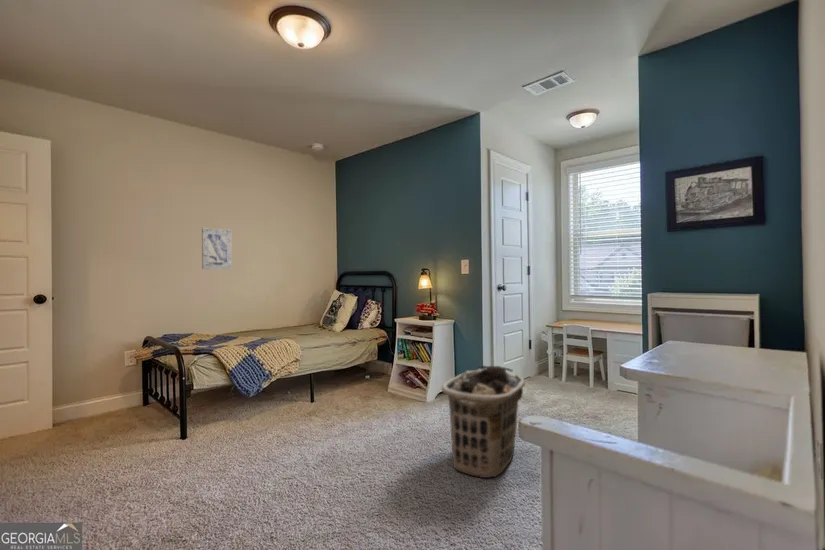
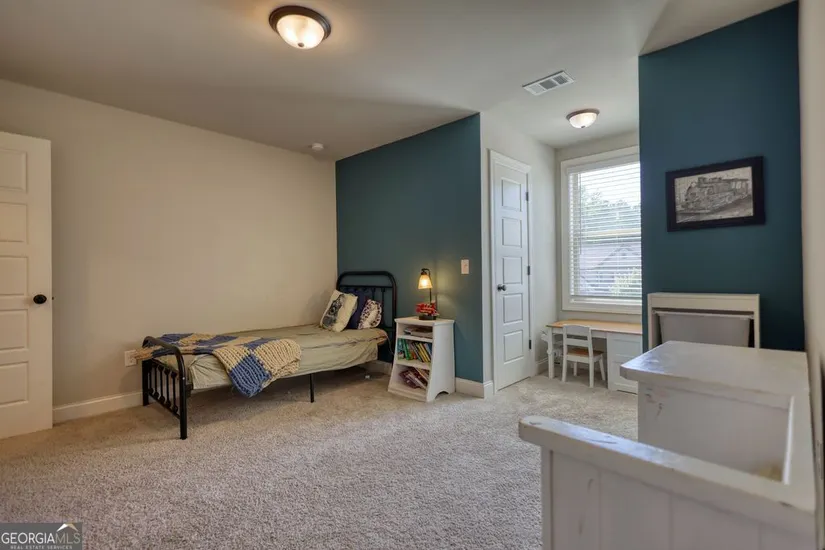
- wall art [201,227,233,270]
- clothes hamper [441,365,526,479]
